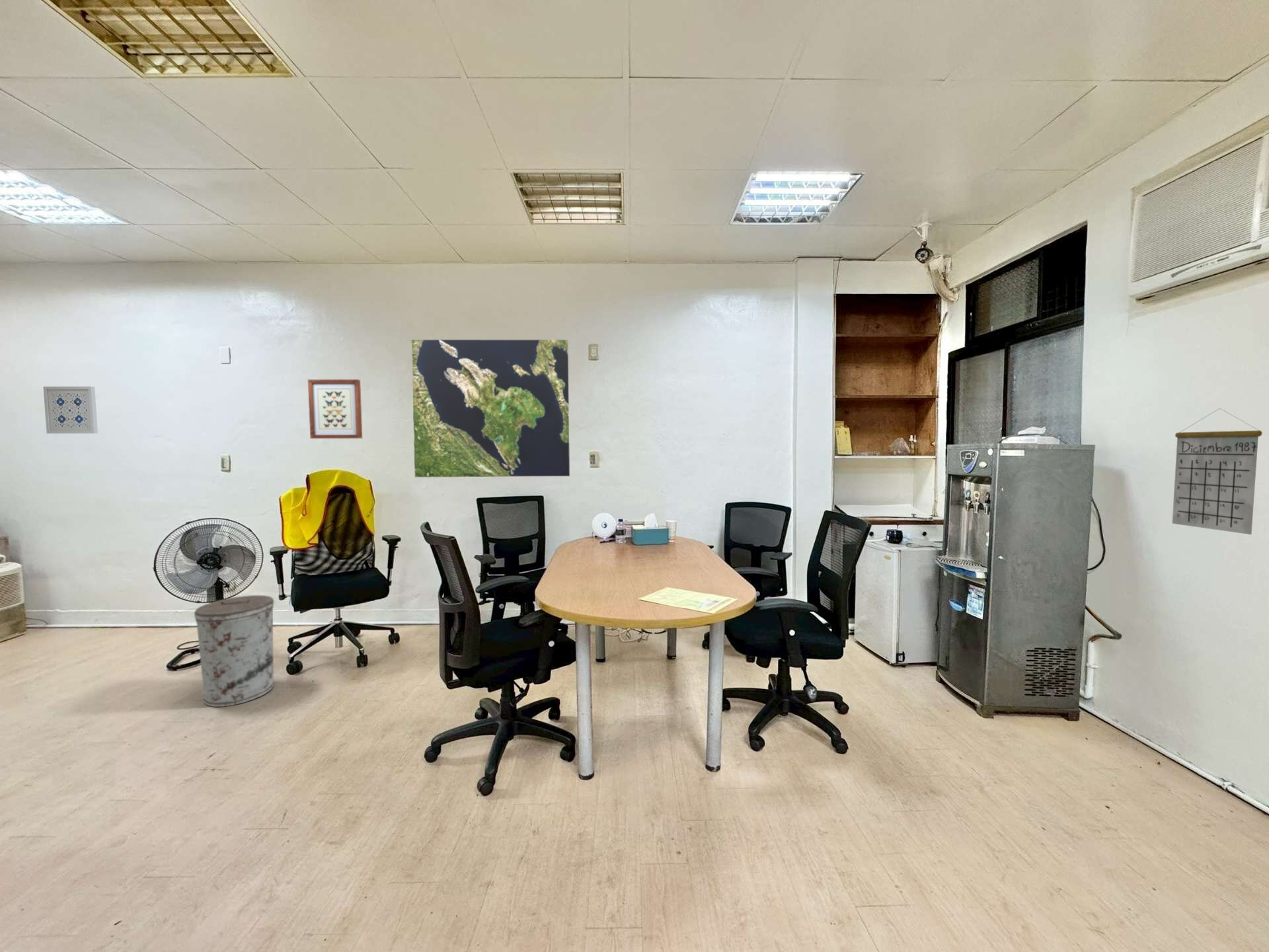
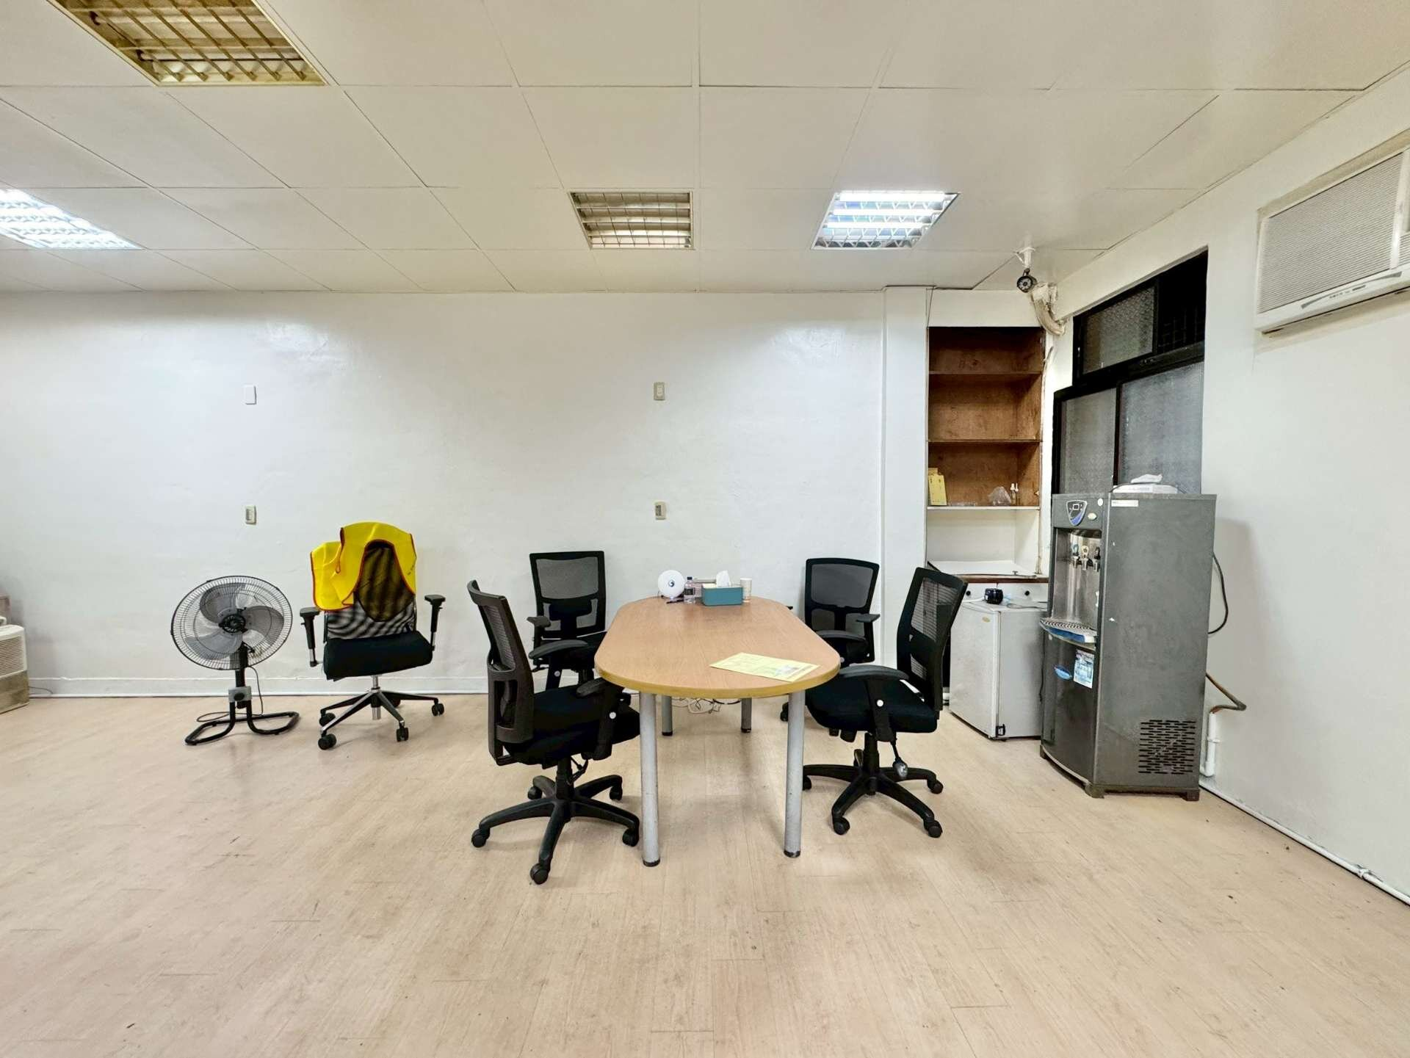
- wall art [307,379,363,439]
- calendar [1172,408,1263,535]
- wall art [42,386,98,434]
- trash can [194,595,275,708]
- world map [411,339,570,478]
